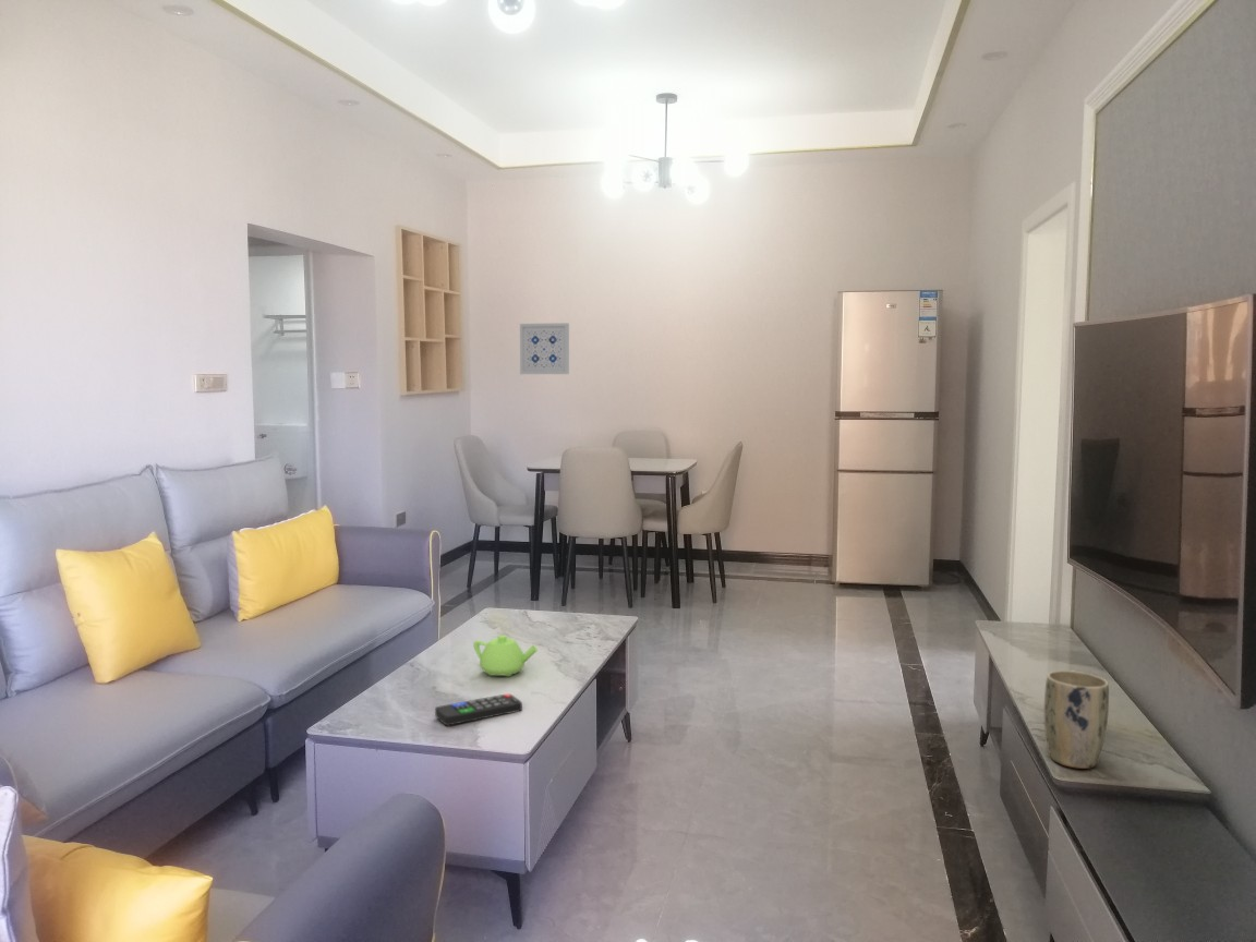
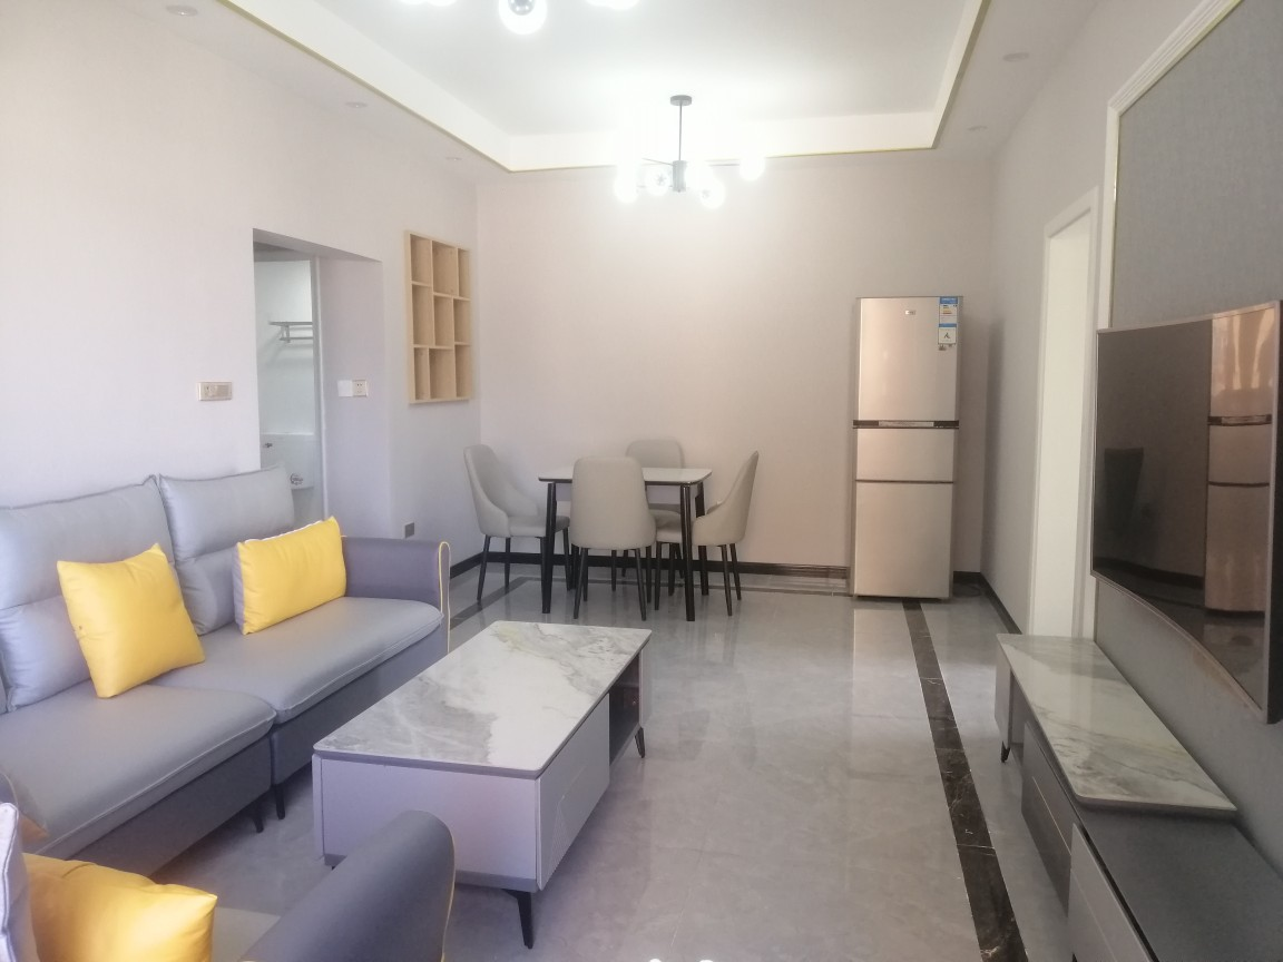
- teapot [472,635,539,677]
- wall art [519,322,570,375]
- remote control [434,692,523,726]
- plant pot [1043,669,1110,770]
